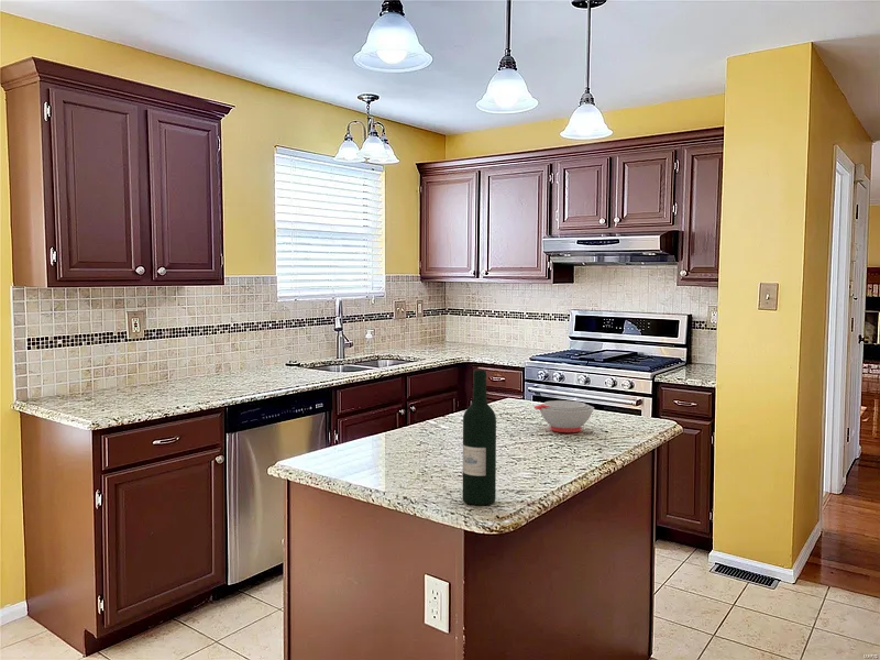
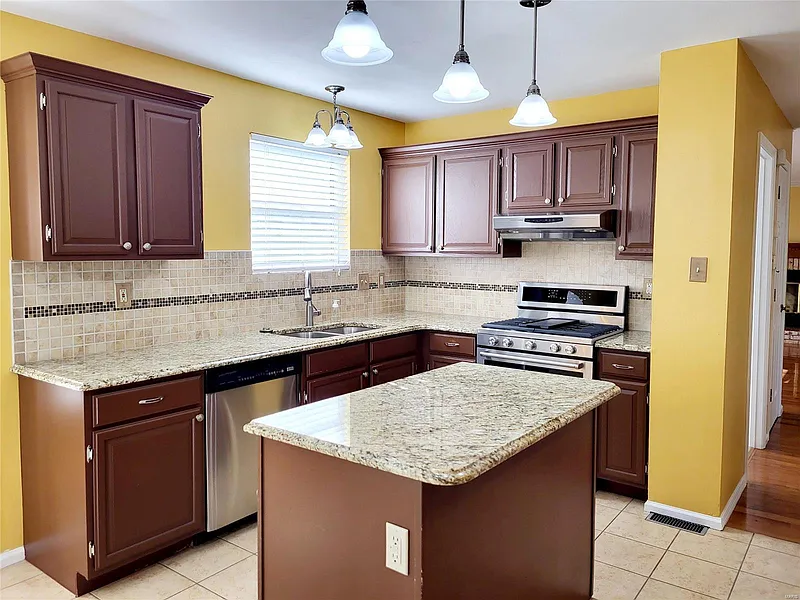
- soup bowl [534,399,595,433]
- wine bottle [462,369,497,506]
